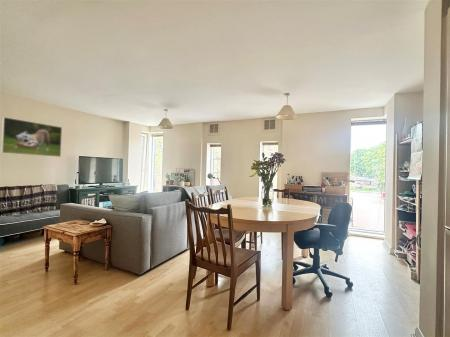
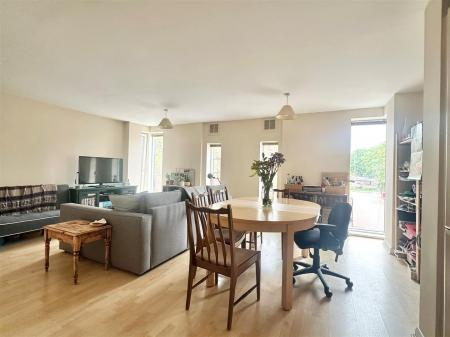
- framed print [0,116,63,158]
